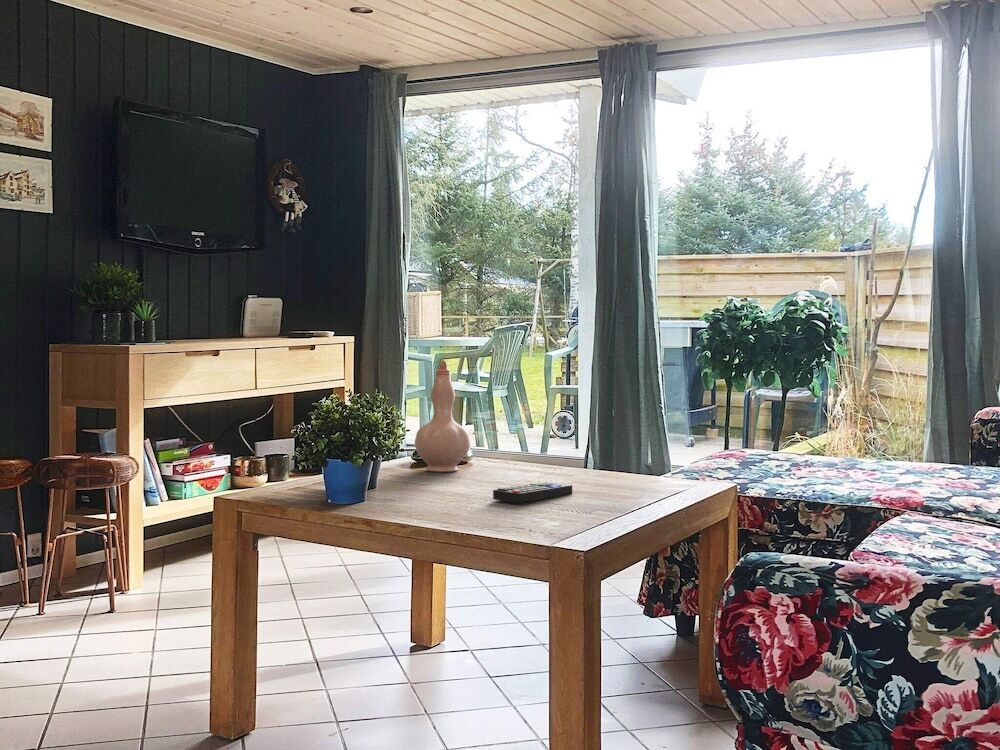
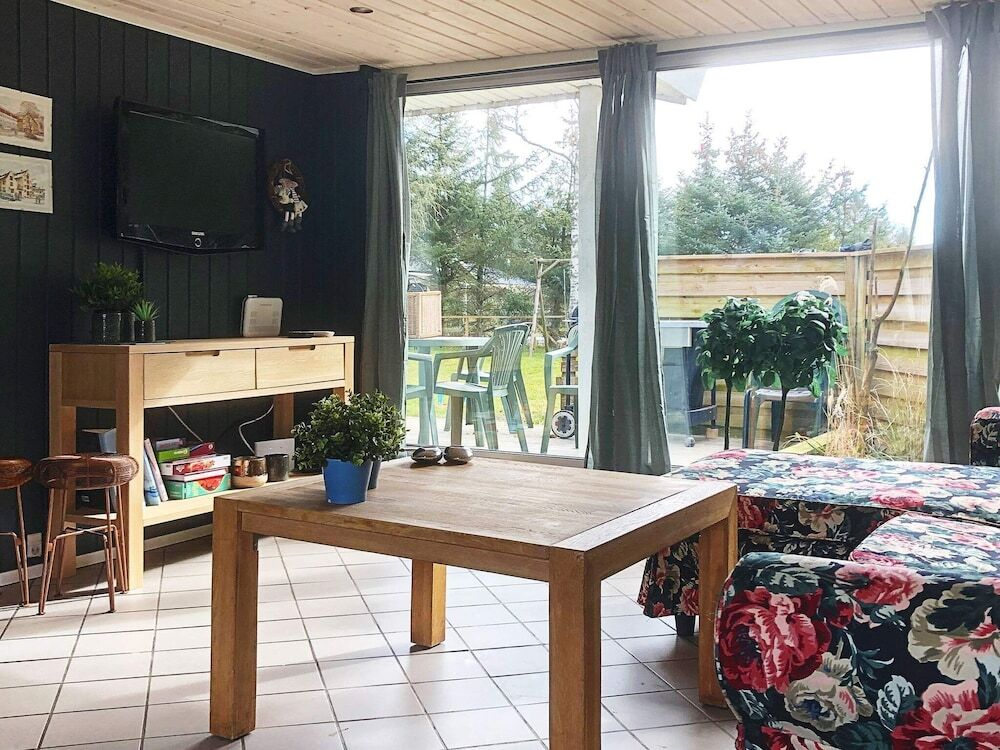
- vase [414,359,471,472]
- remote control [492,481,573,504]
